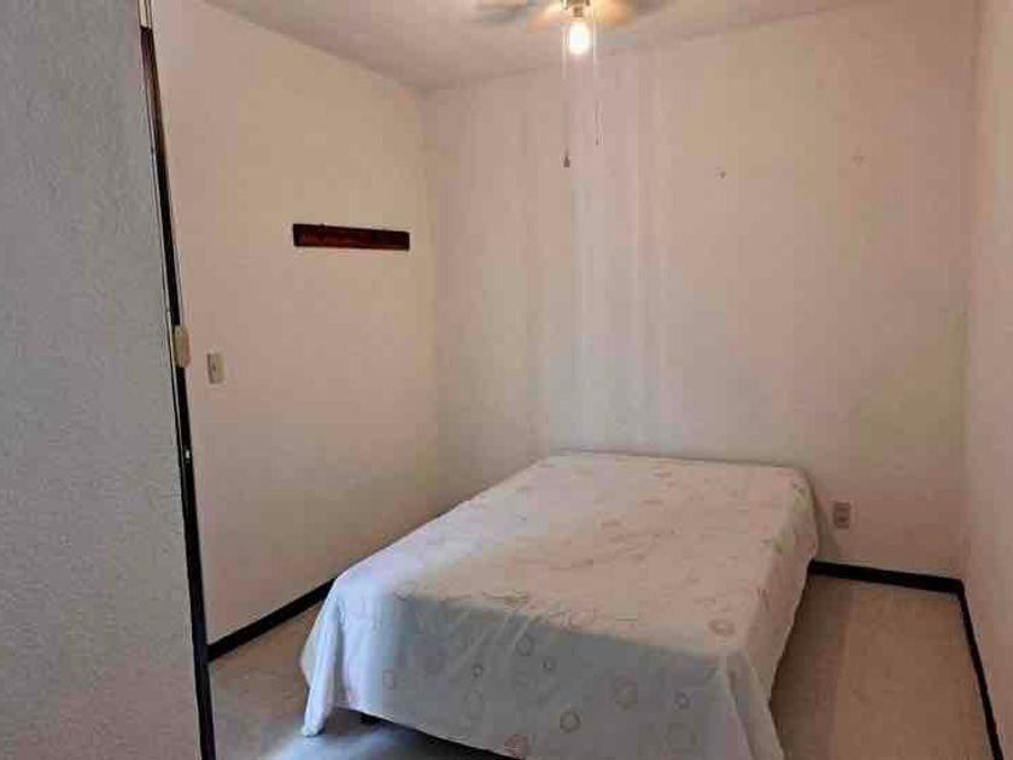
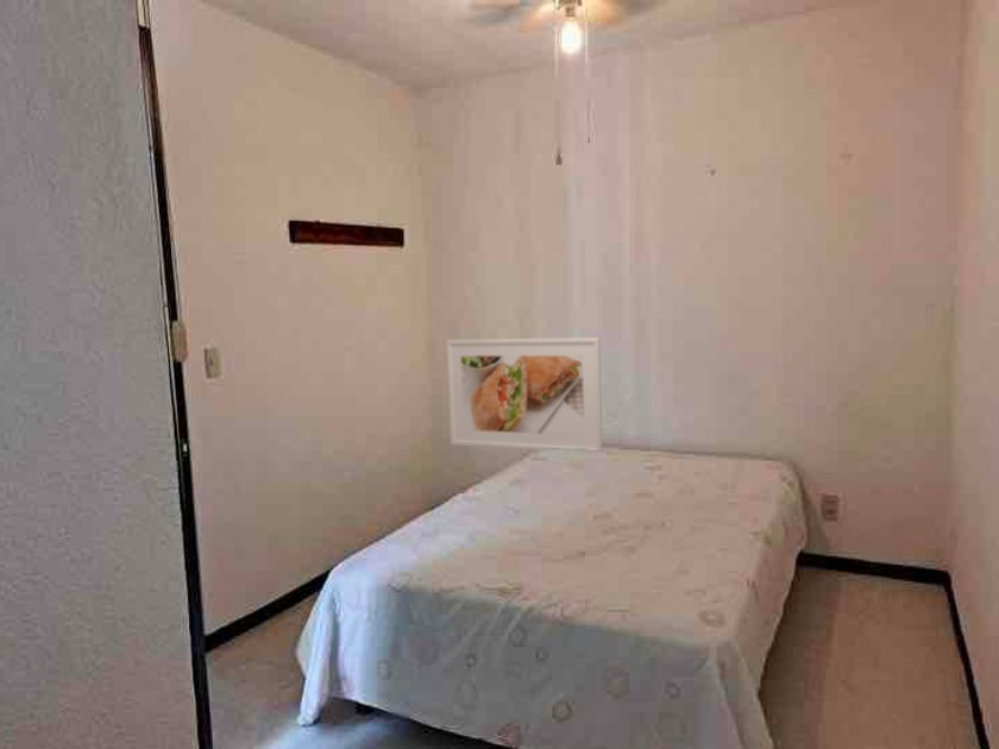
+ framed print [445,336,603,452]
